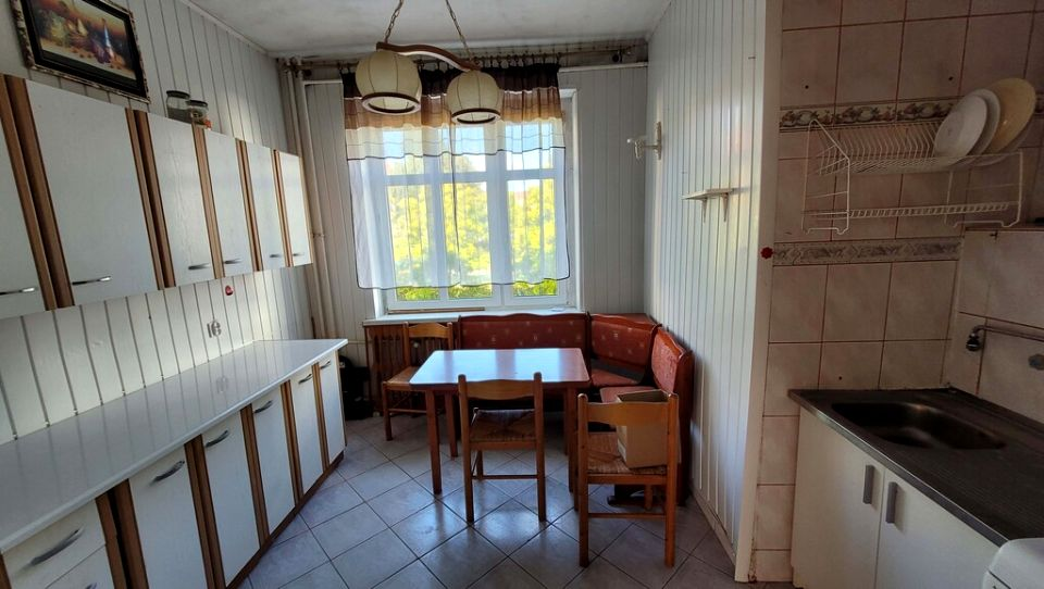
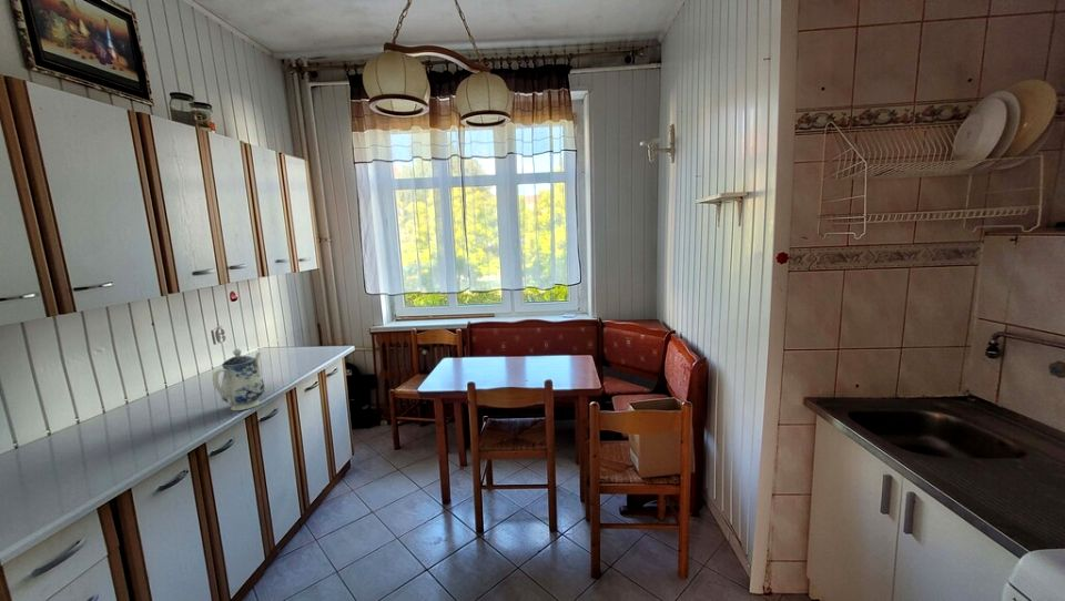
+ teapot [212,348,265,411]
